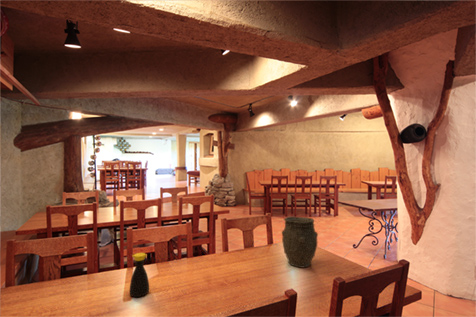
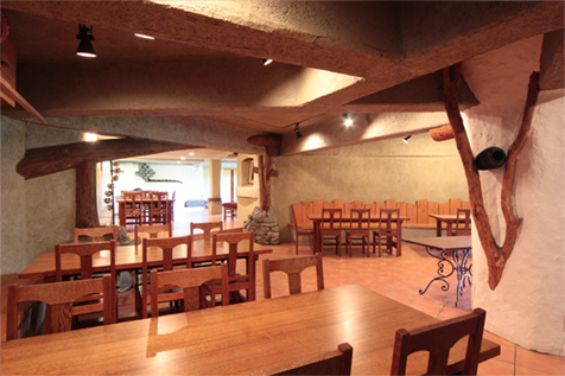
- bottle [129,252,150,298]
- vase [281,216,319,269]
